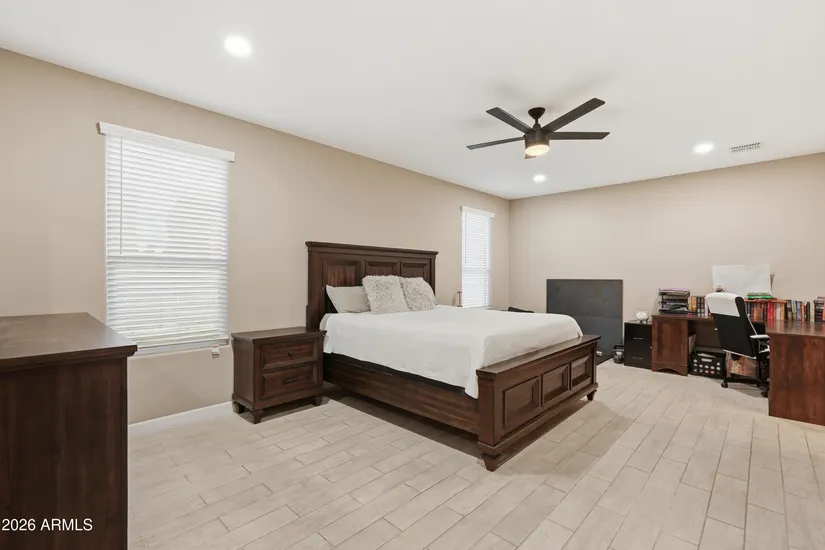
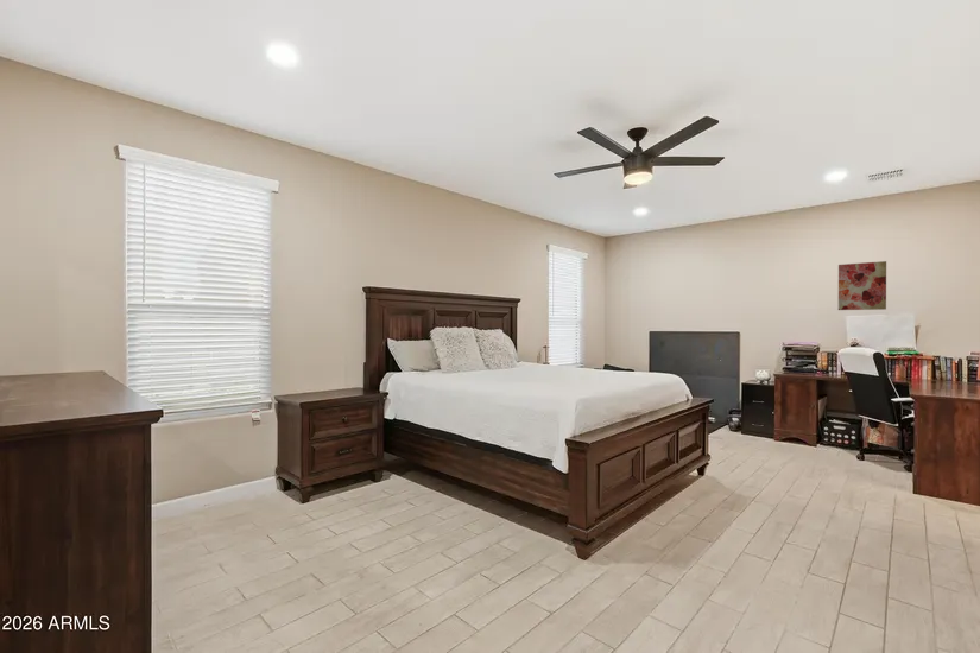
+ wall art [837,260,887,311]
